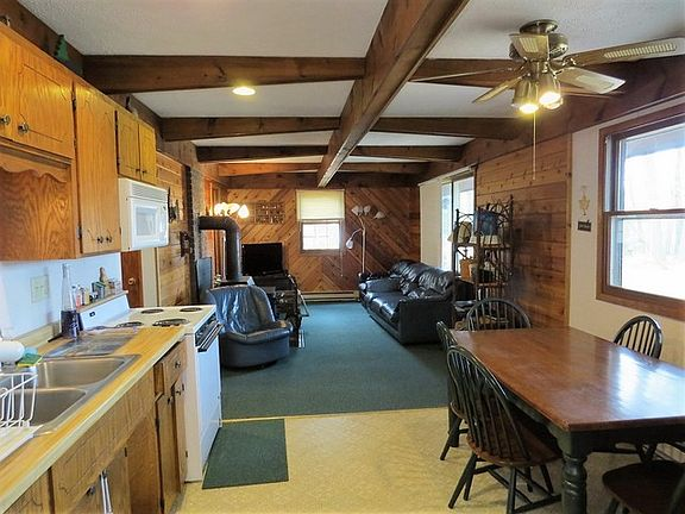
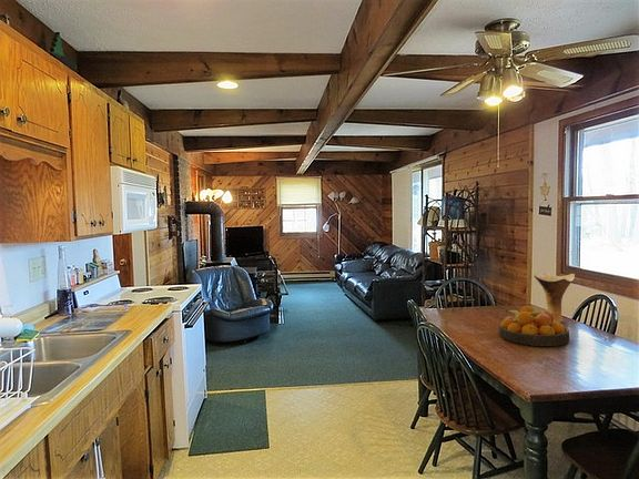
+ vase [534,269,576,323]
+ fruit bowl [498,305,570,347]
